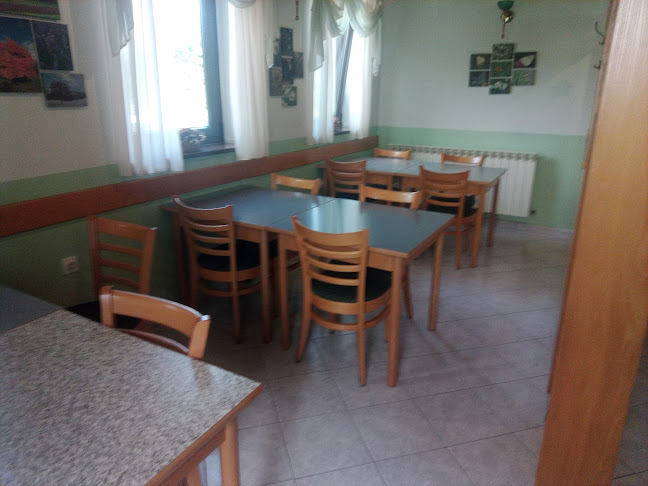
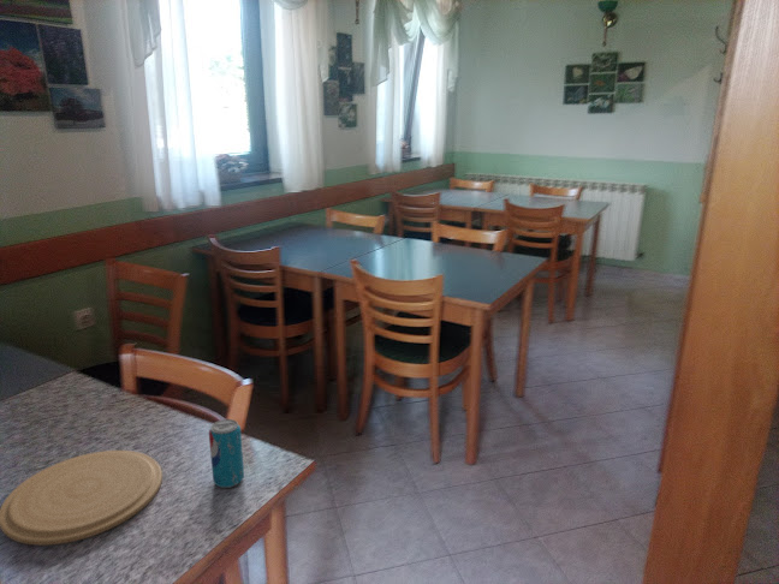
+ beverage can [208,418,245,489]
+ plate [0,449,163,547]
